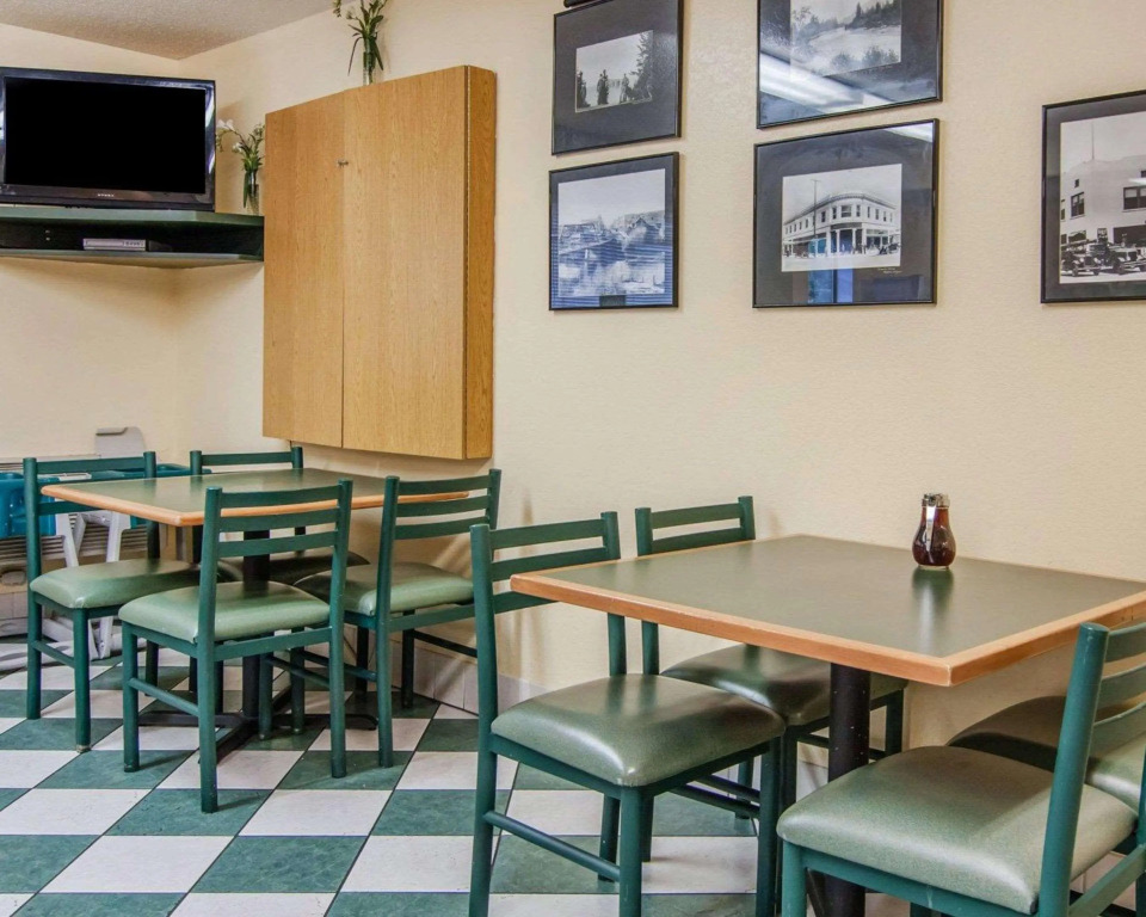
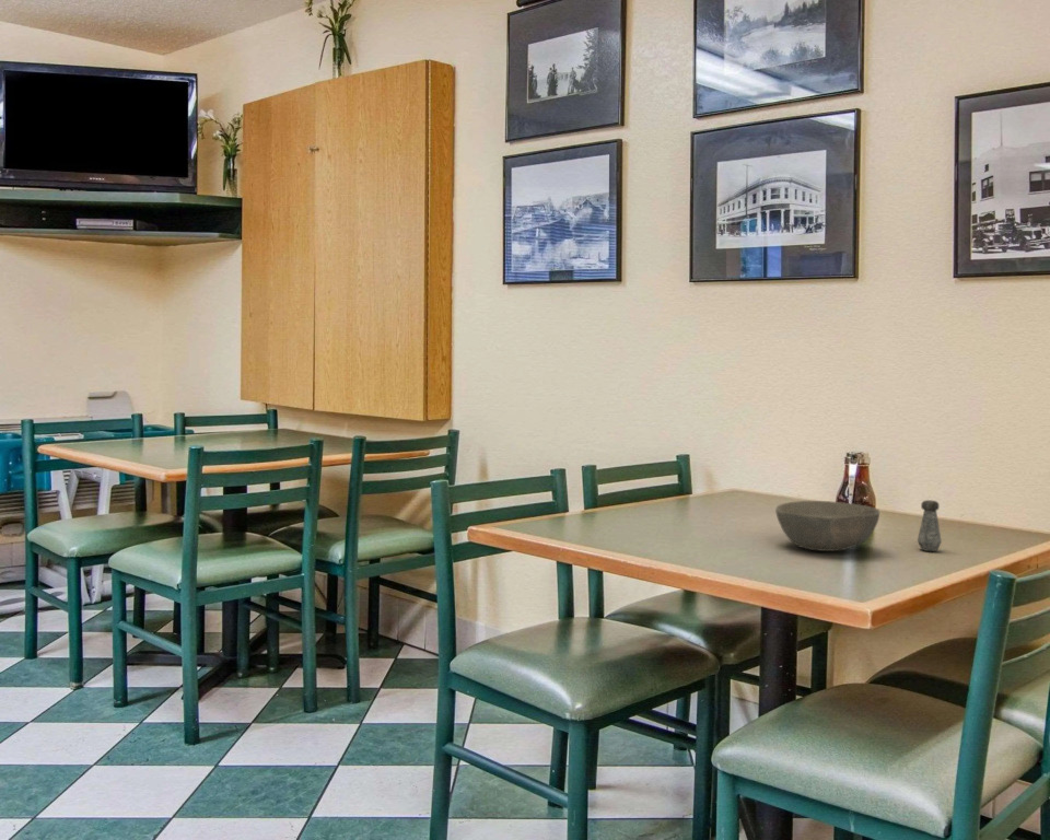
+ bowl [774,500,880,552]
+ salt shaker [917,499,943,552]
